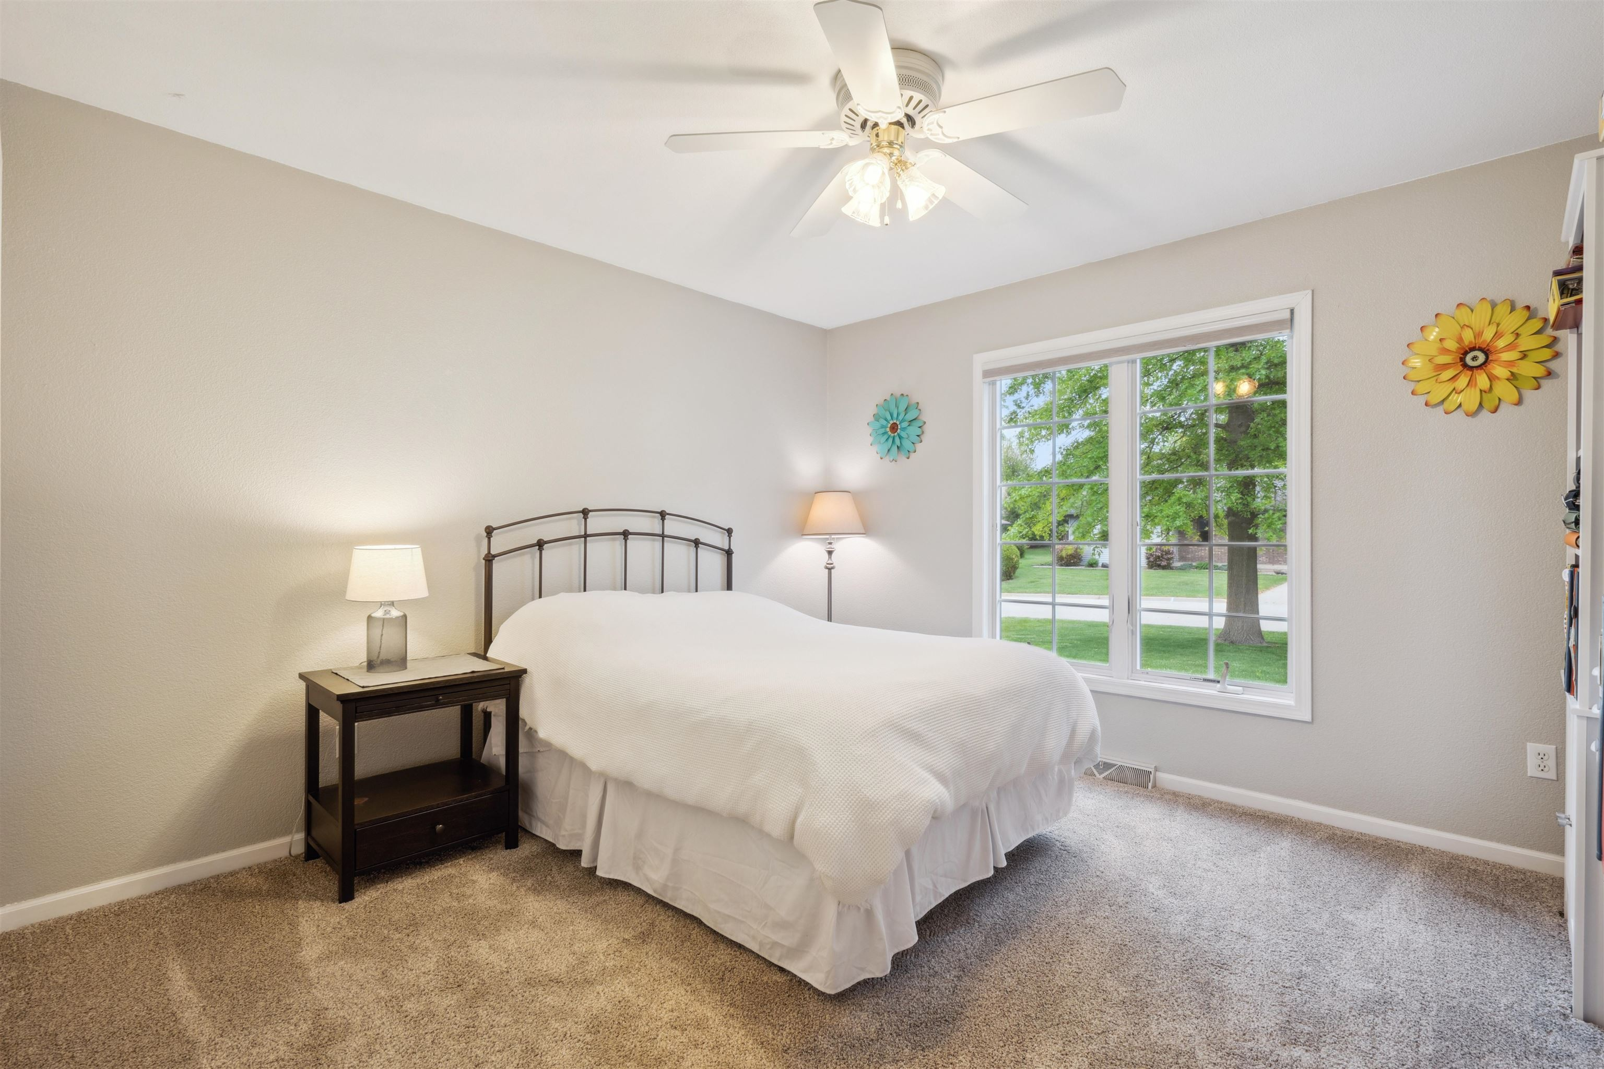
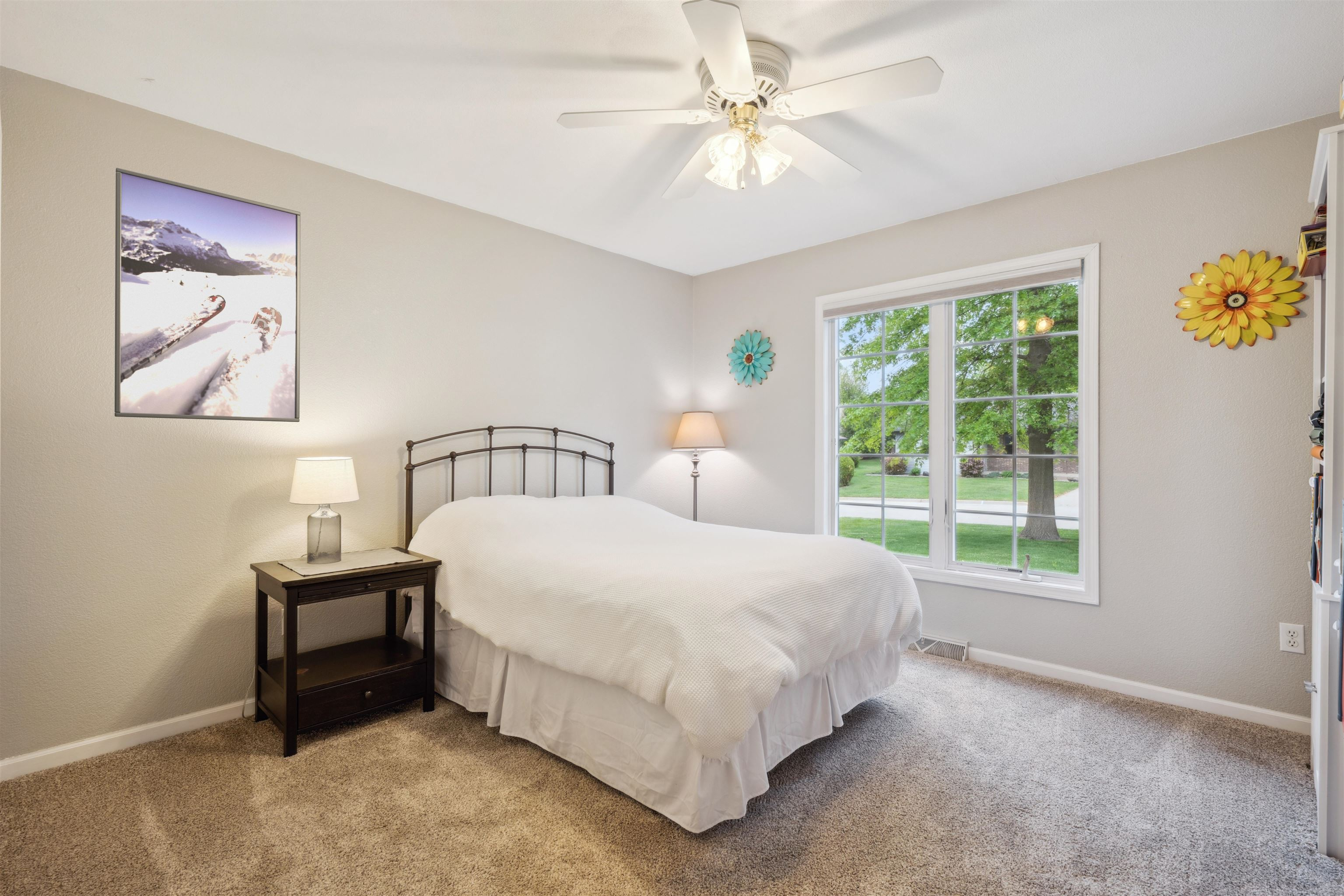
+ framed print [114,167,301,423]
